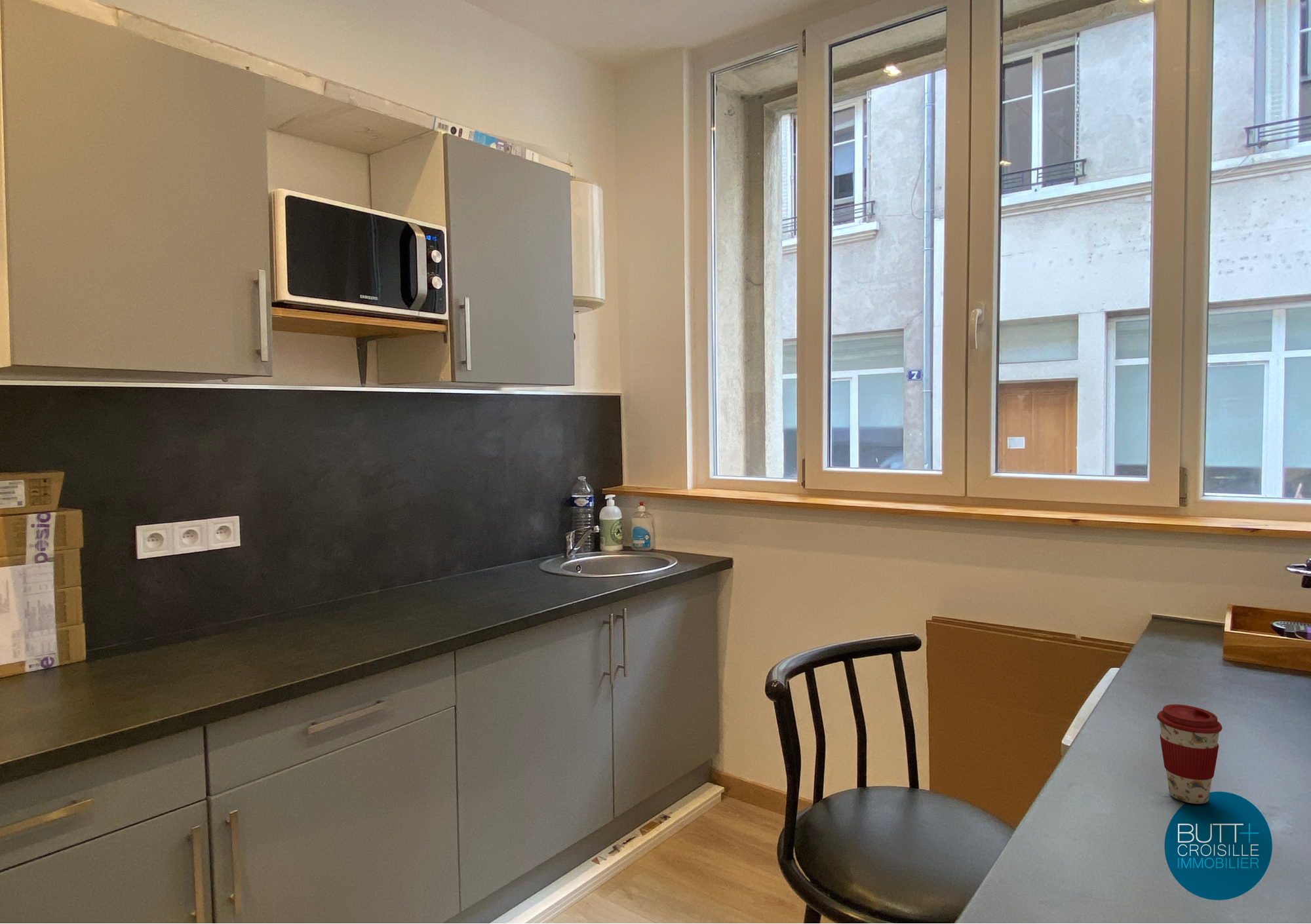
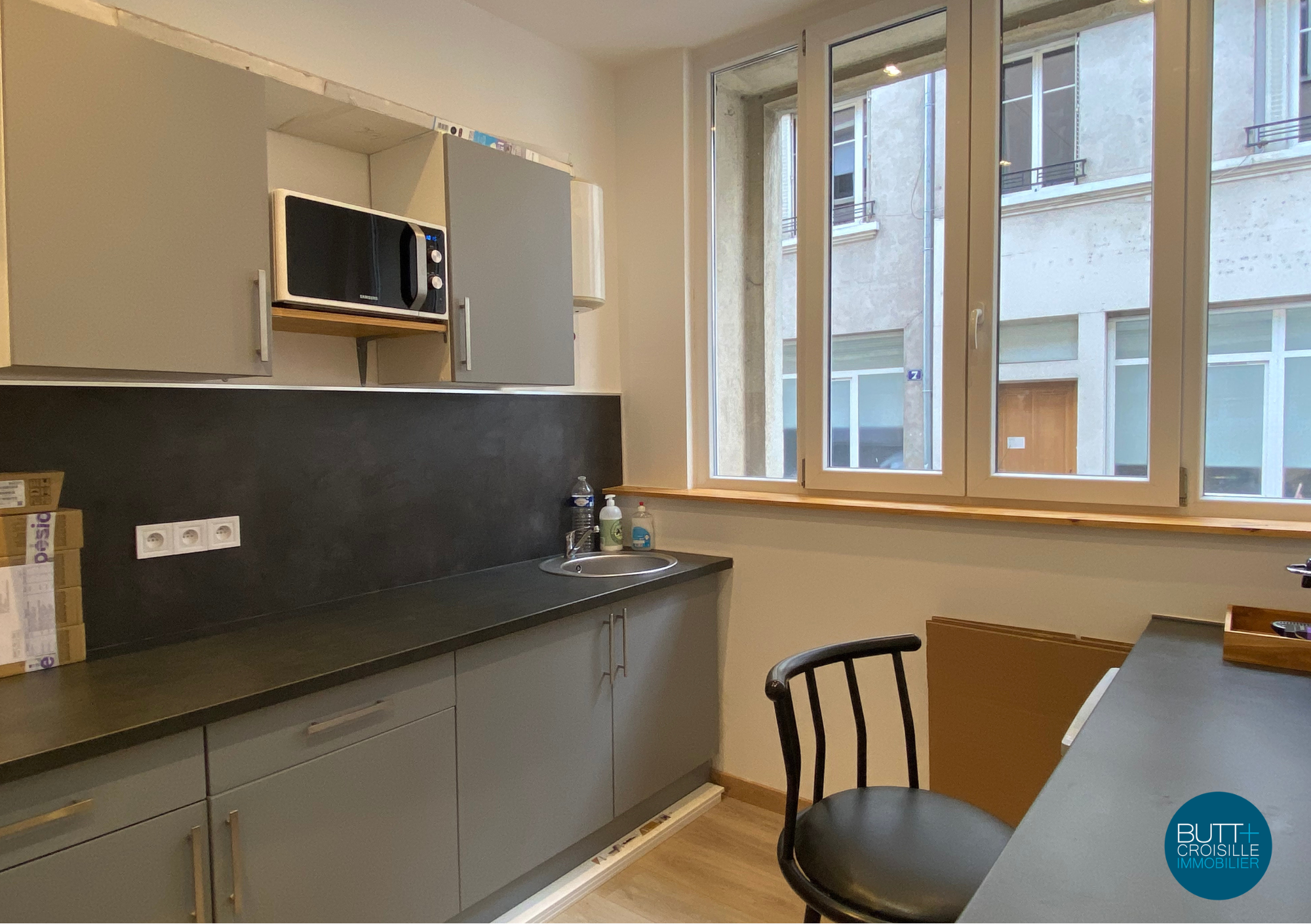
- coffee cup [1156,704,1223,805]
